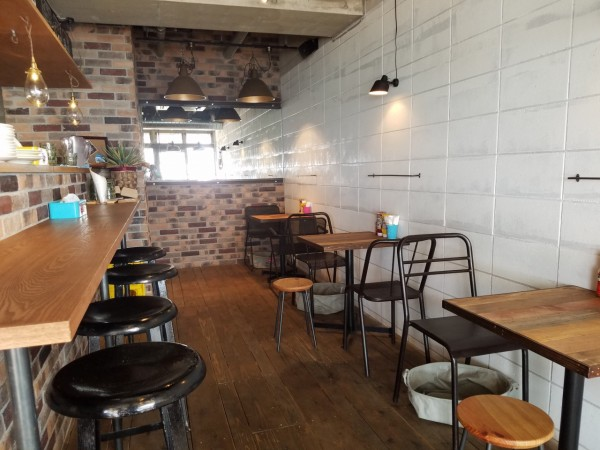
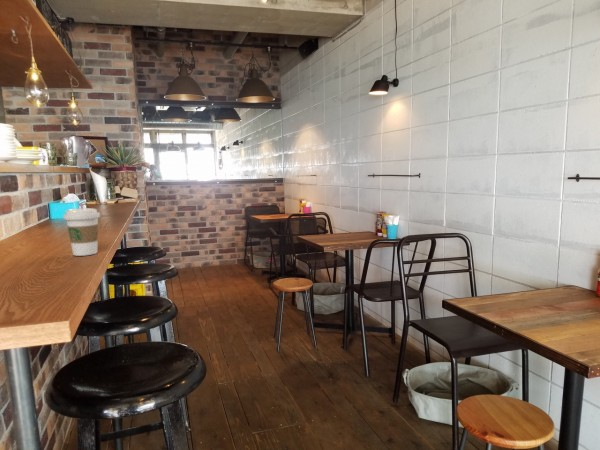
+ coffee cup [62,207,102,257]
